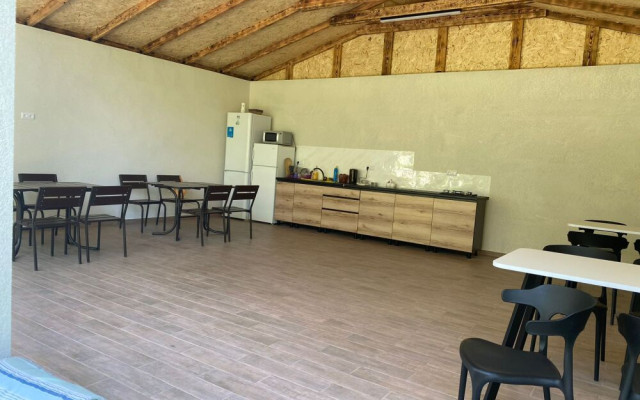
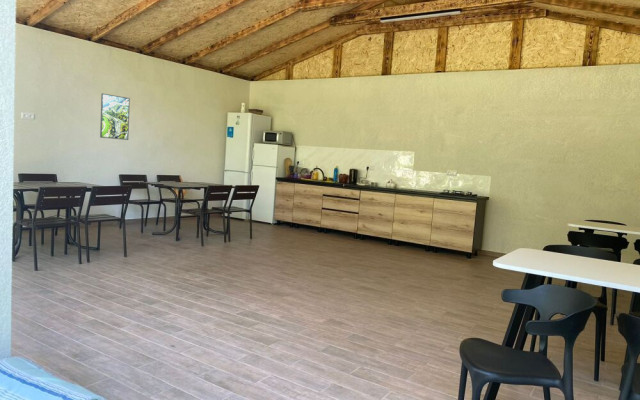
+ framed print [99,92,131,141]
